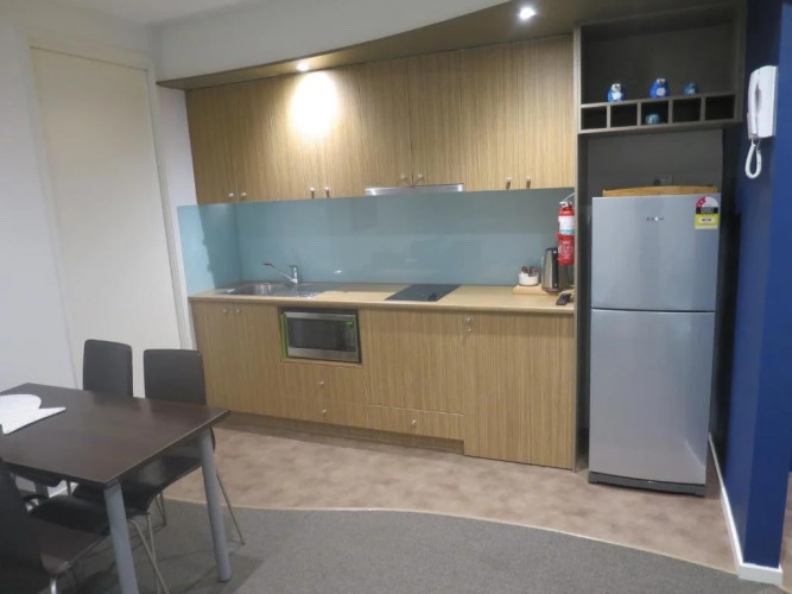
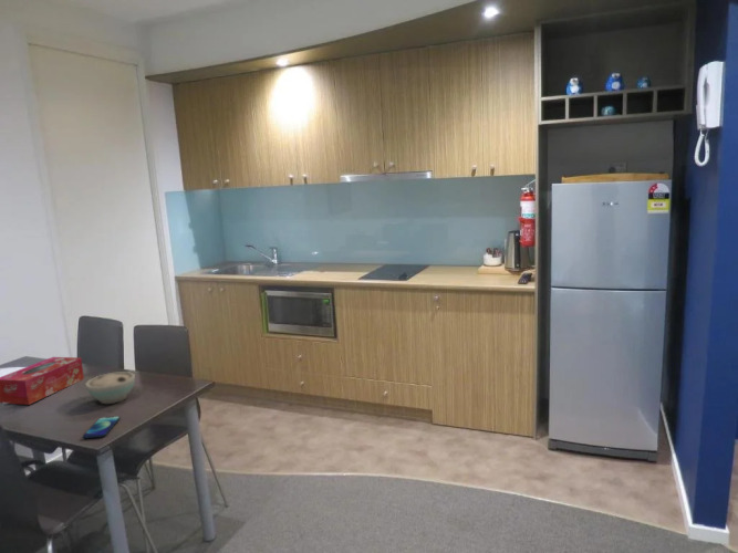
+ tissue box [0,356,85,406]
+ bowl [84,371,136,405]
+ smartphone [82,415,121,439]
